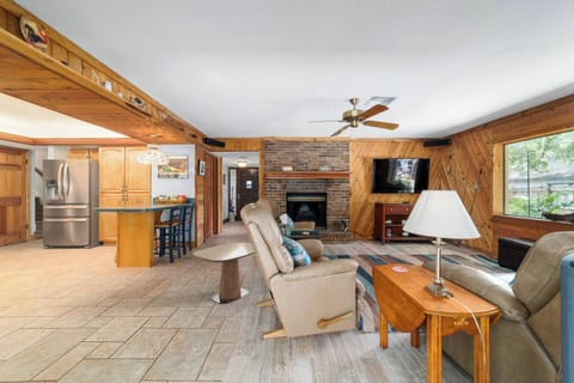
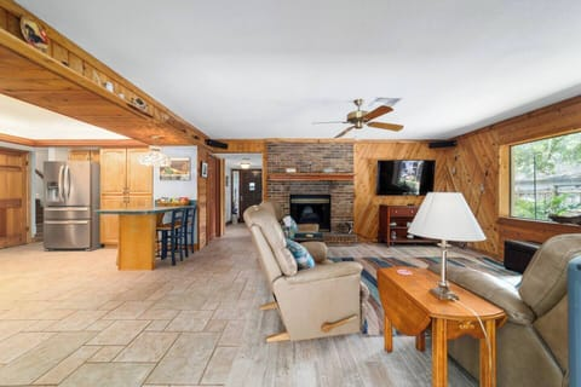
- side table [193,241,256,305]
